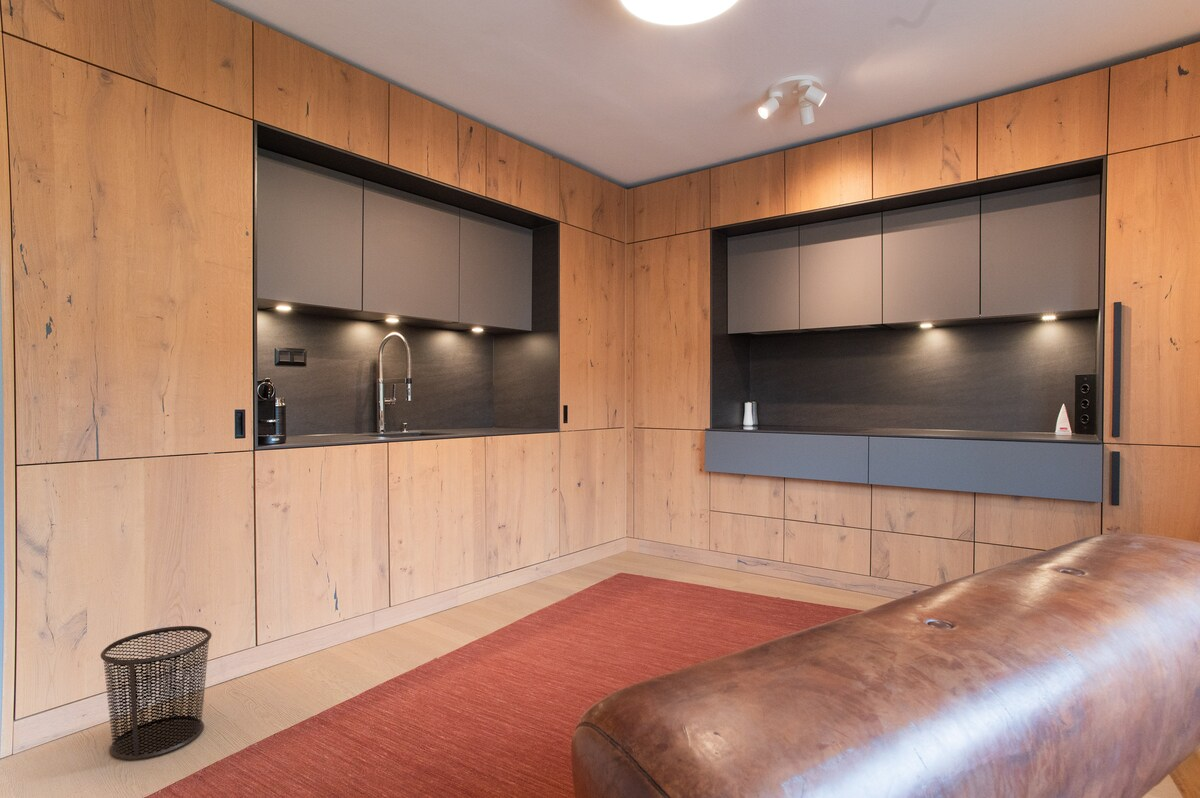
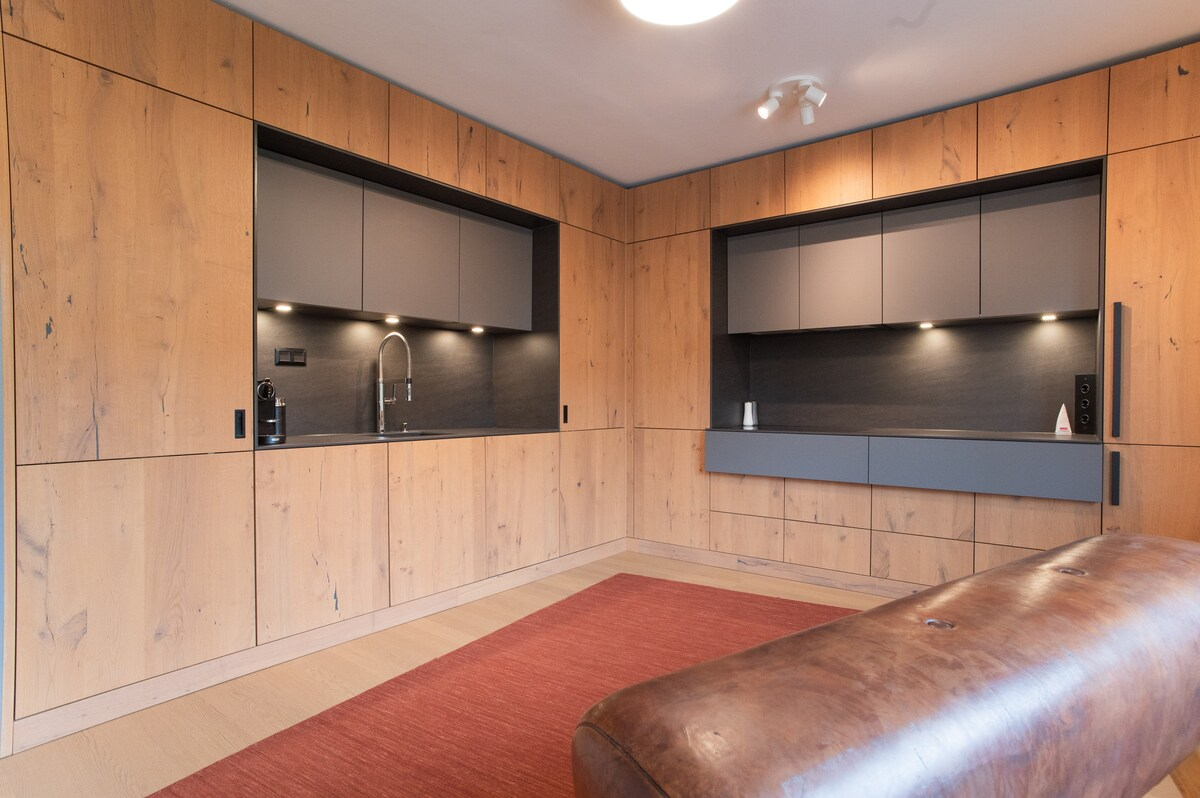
- waste bin [99,625,213,761]
